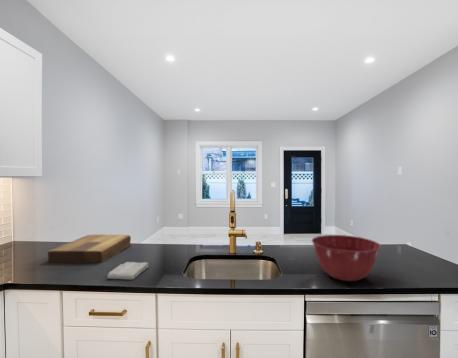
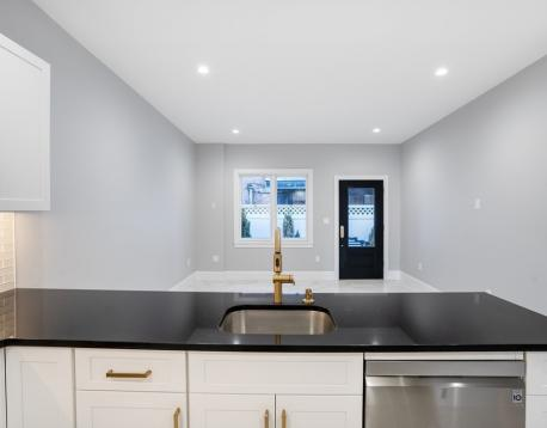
- washcloth [106,261,149,281]
- cutting board [47,234,132,264]
- mixing bowl [311,234,382,282]
